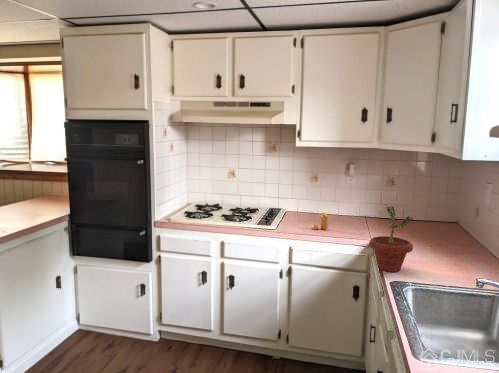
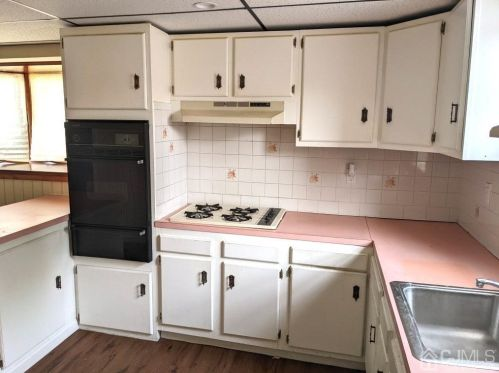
- pepper shaker [311,212,329,231]
- potted plant [368,203,414,273]
